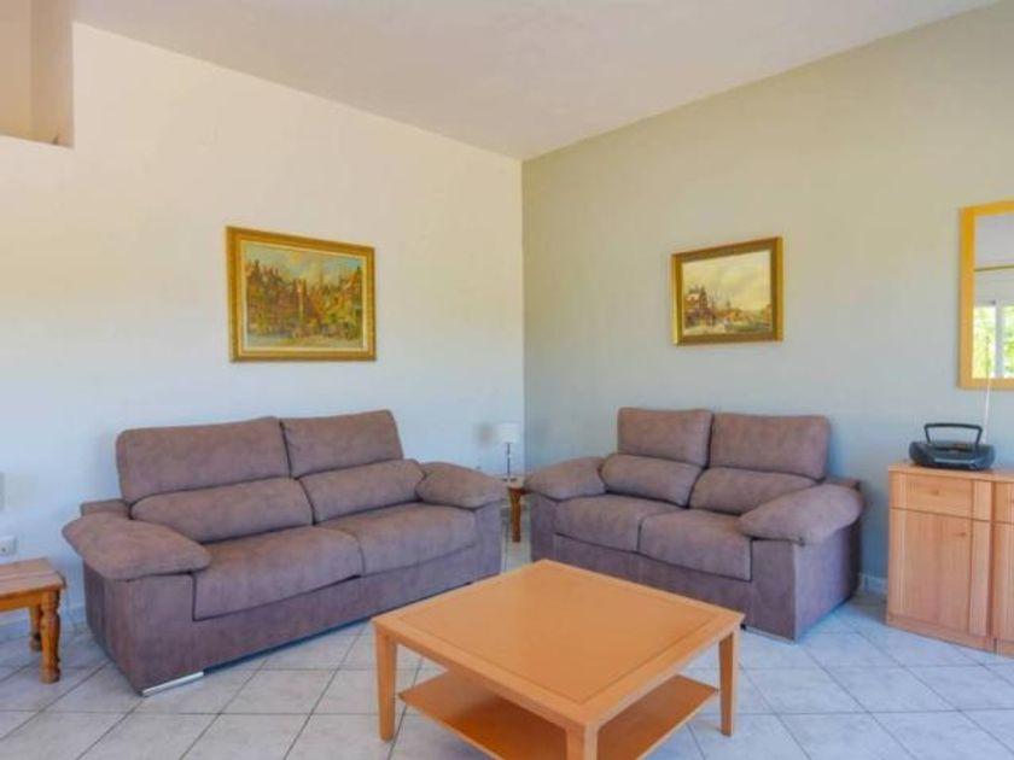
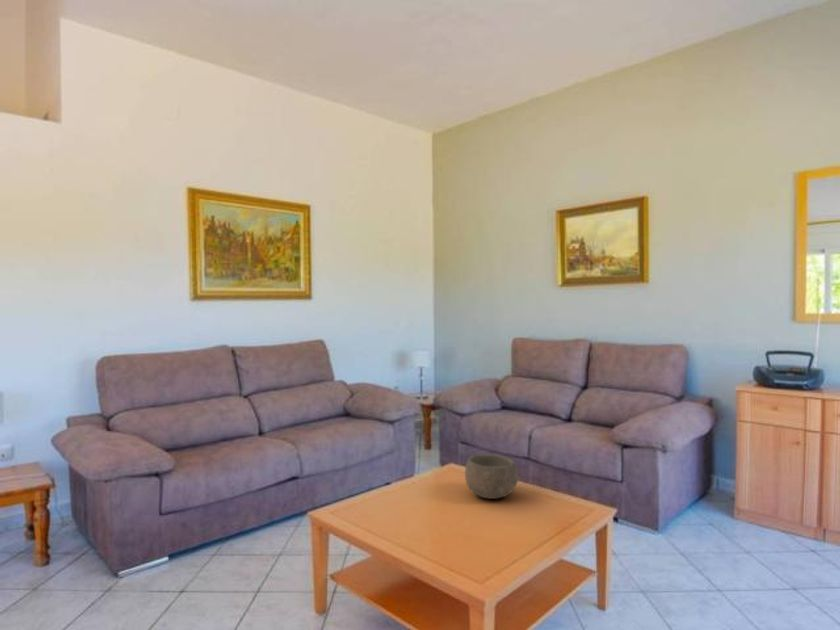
+ bowl [464,453,519,500]
